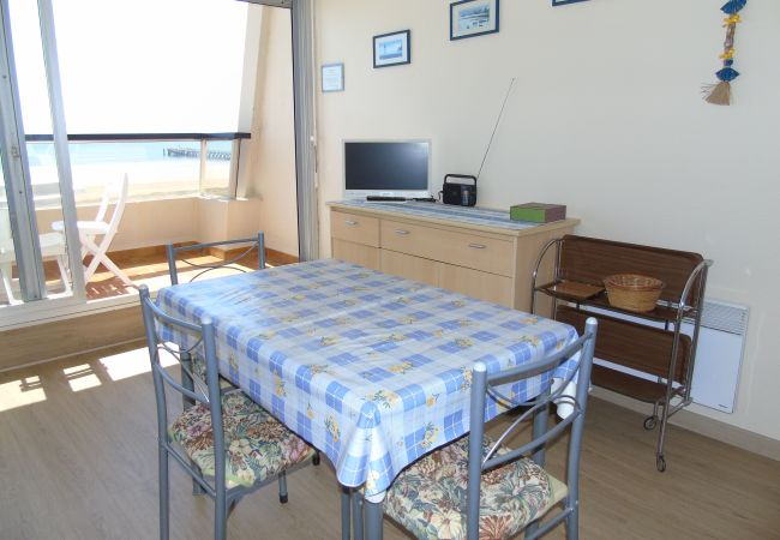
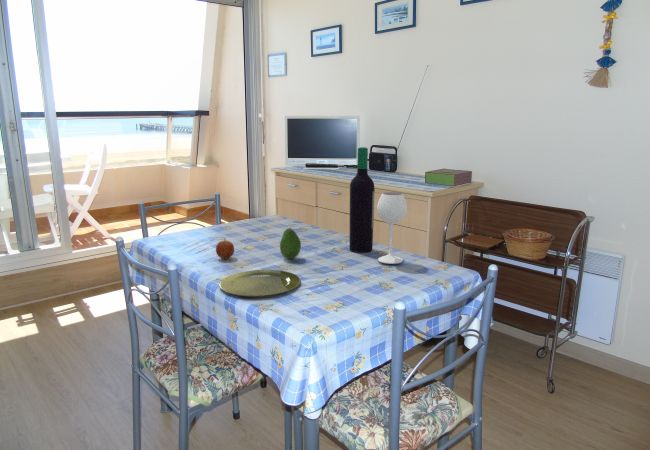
+ fruit [279,227,302,260]
+ plate [219,269,301,298]
+ fruit [215,237,235,260]
+ wine bottle [349,146,408,265]
